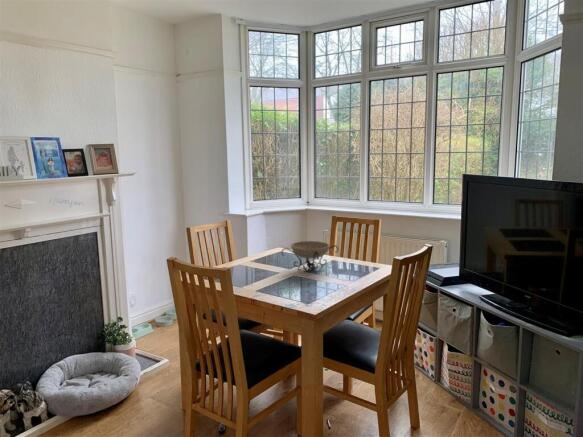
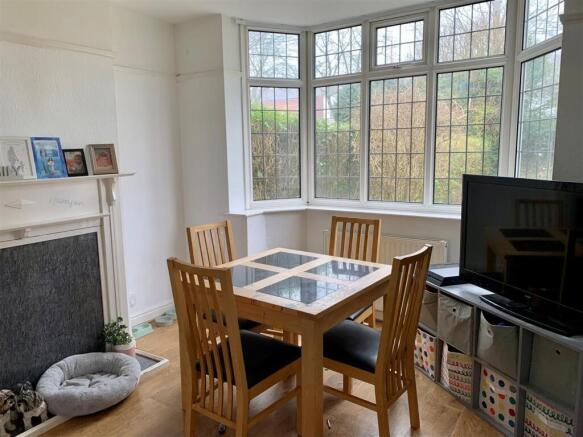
- decorative bowl [280,240,340,273]
